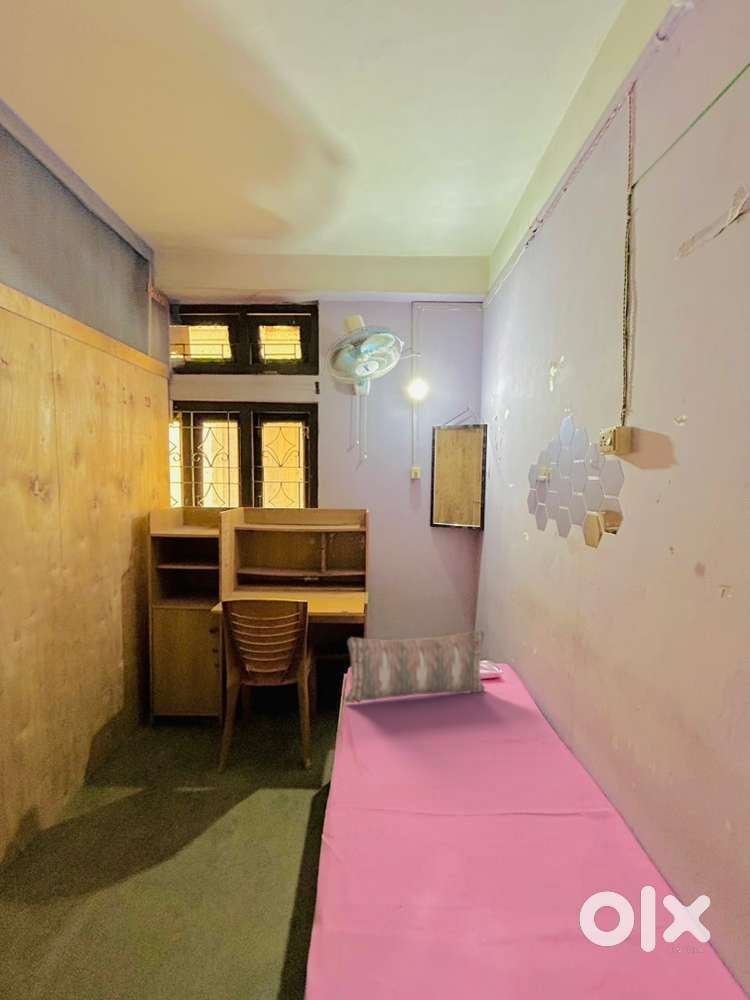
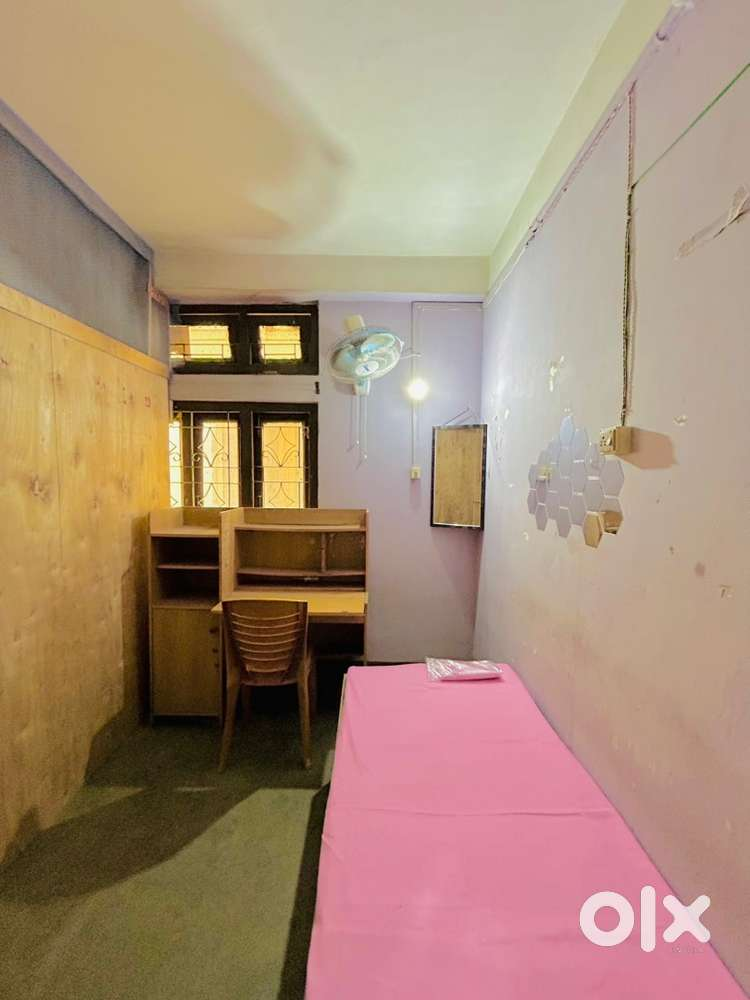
- pillow [344,629,486,704]
